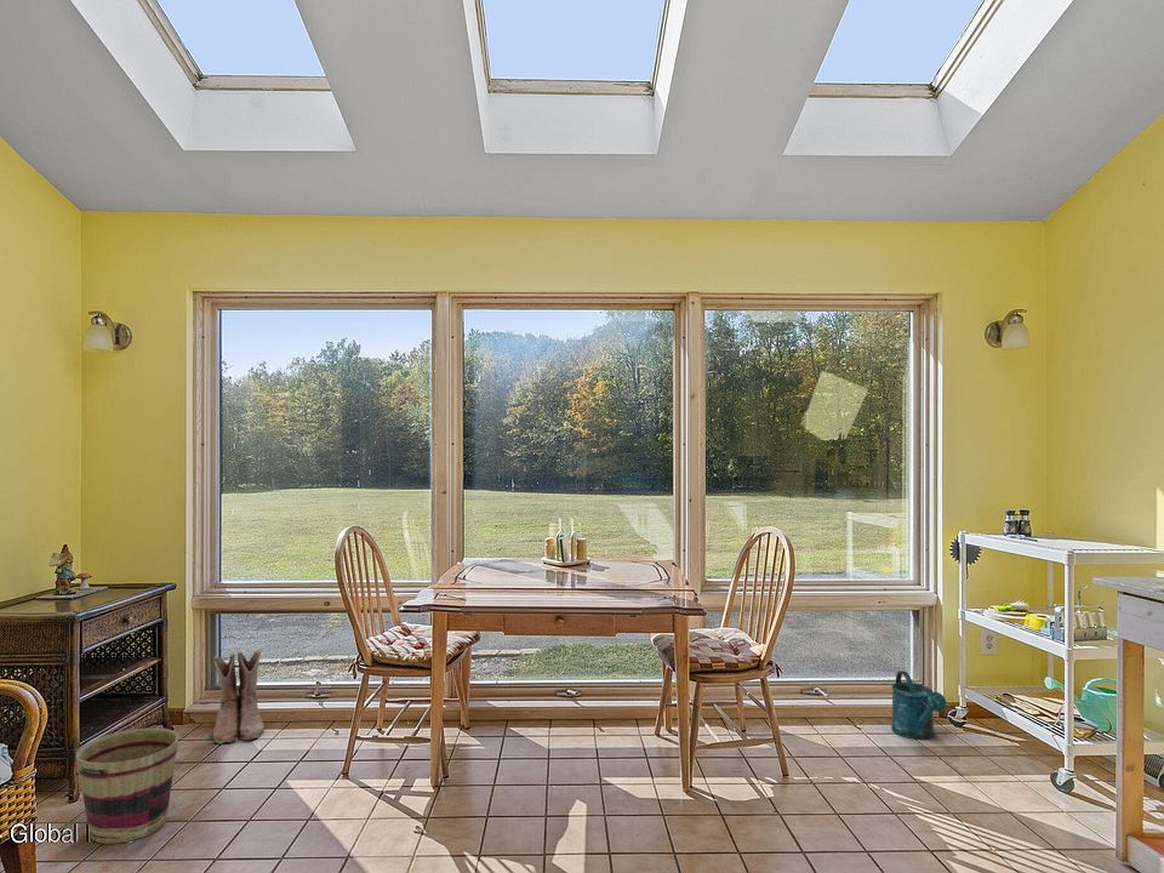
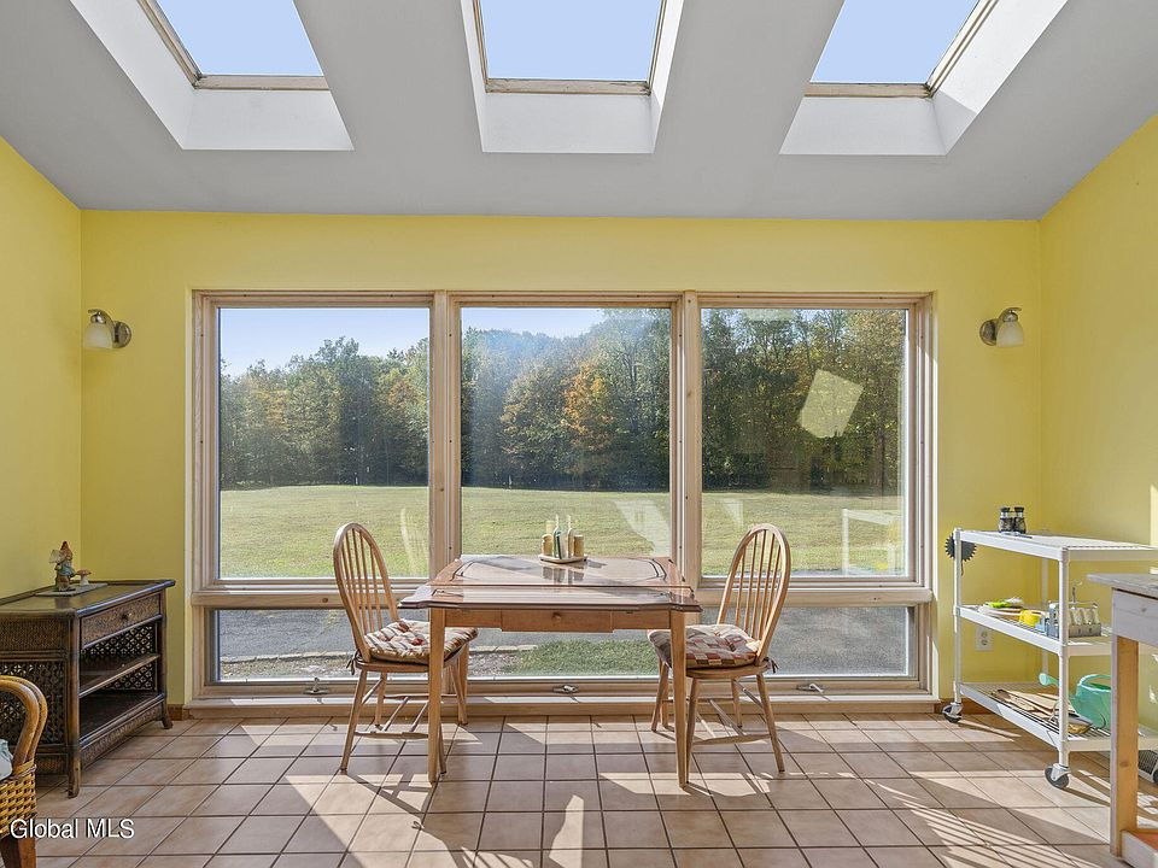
- watering can [890,671,947,741]
- boots [211,649,266,744]
- basket [75,726,179,845]
